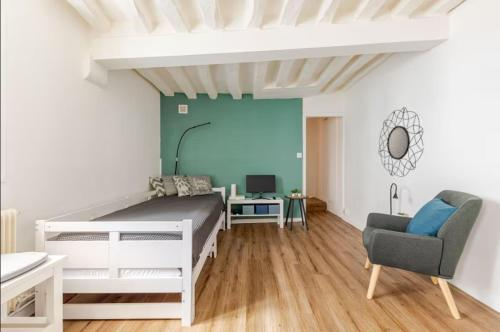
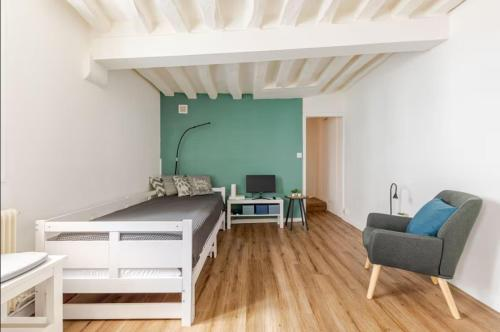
- home mirror [377,106,424,178]
